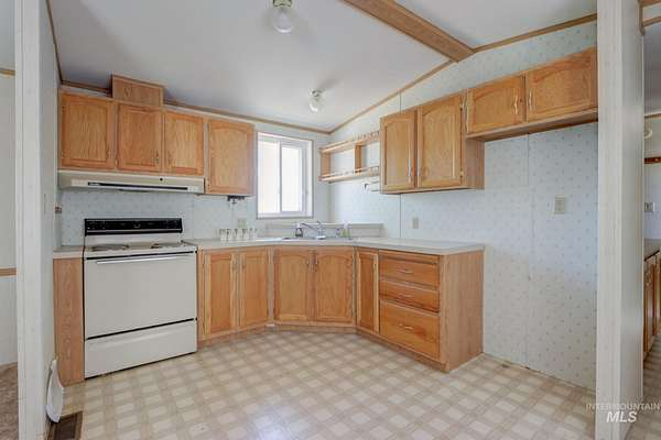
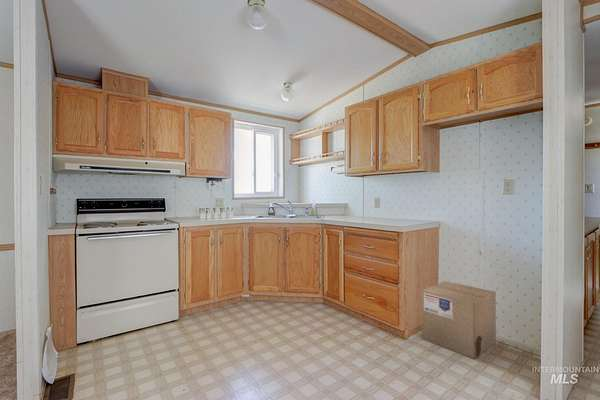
+ cardboard box [421,280,497,360]
